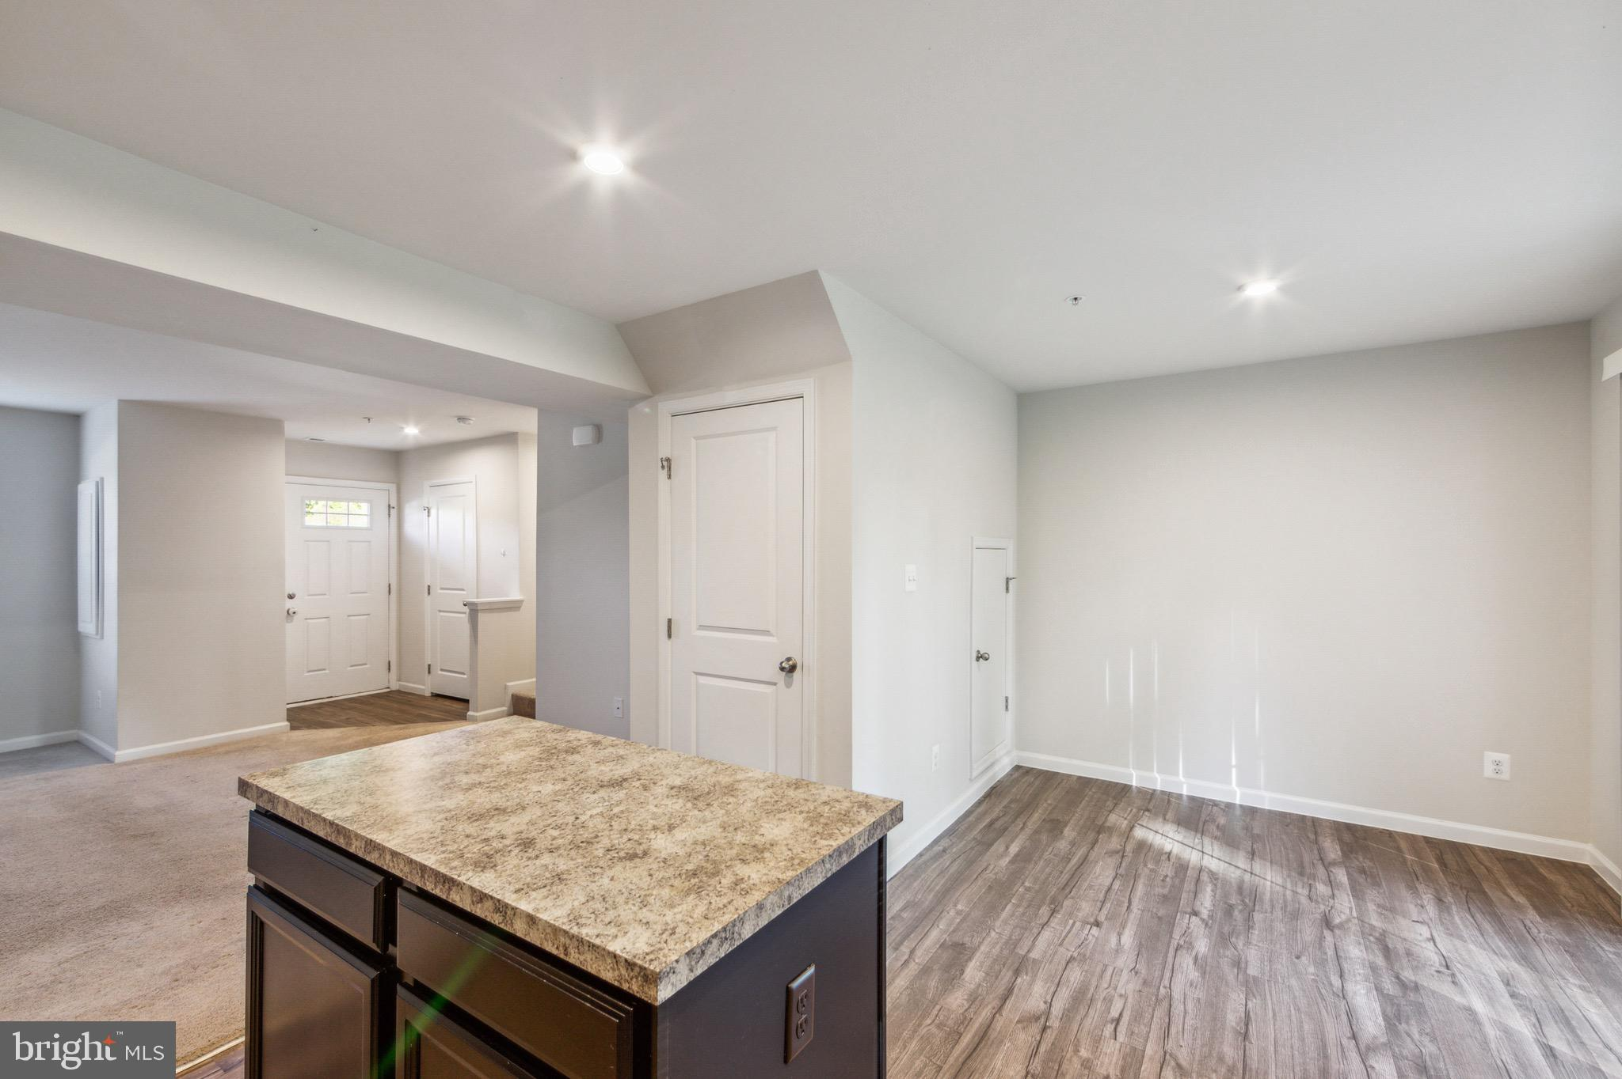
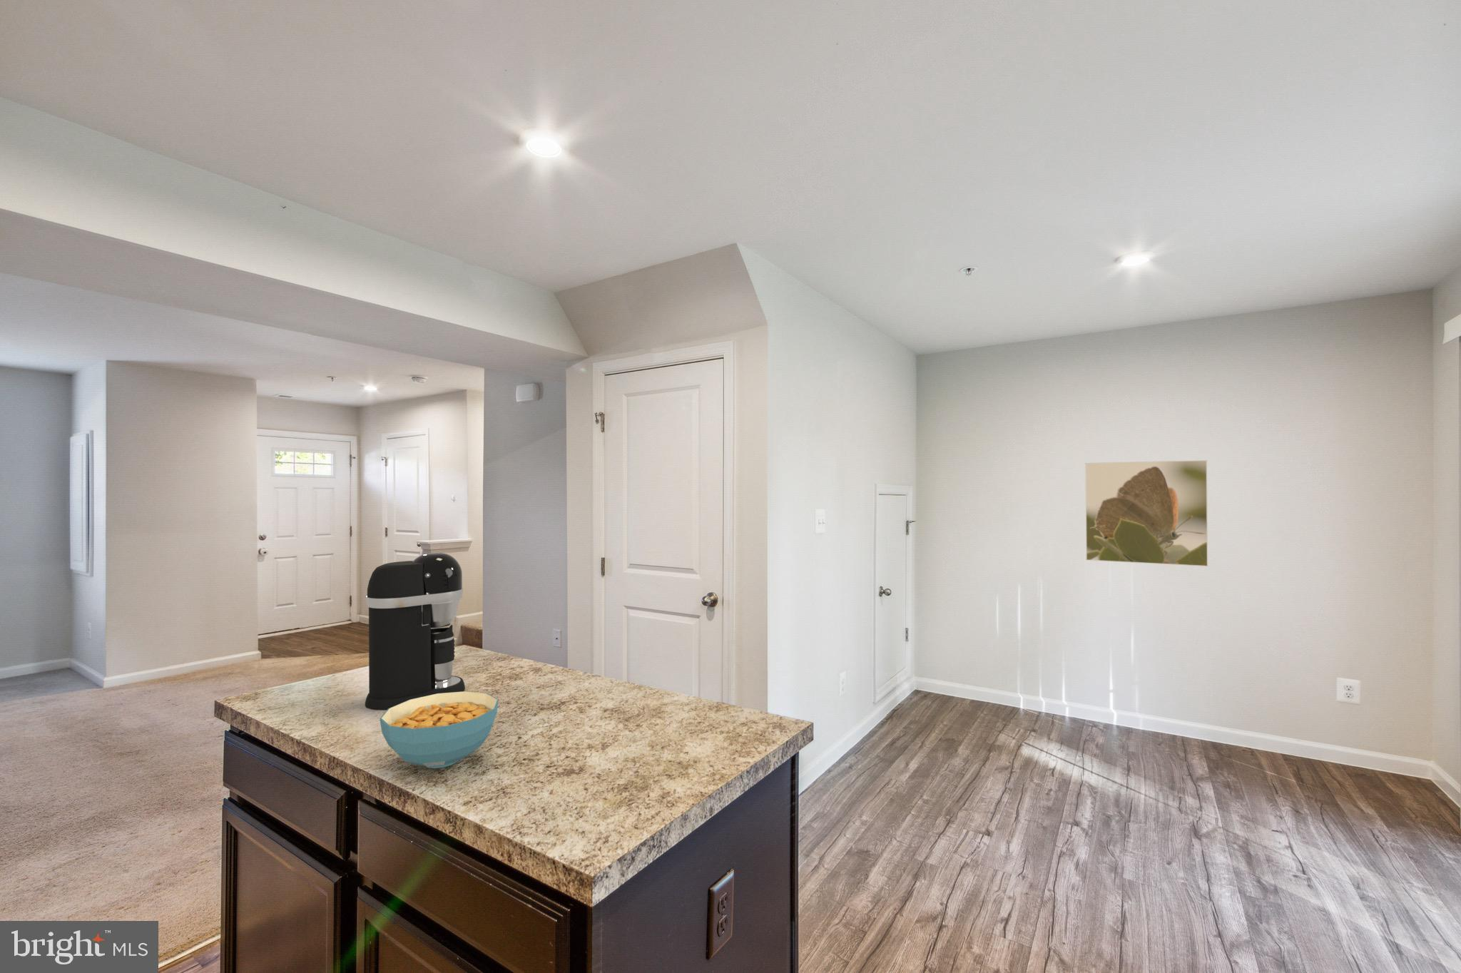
+ coffee maker [365,552,466,711]
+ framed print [1084,459,1208,567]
+ cereal bowl [379,691,499,769]
